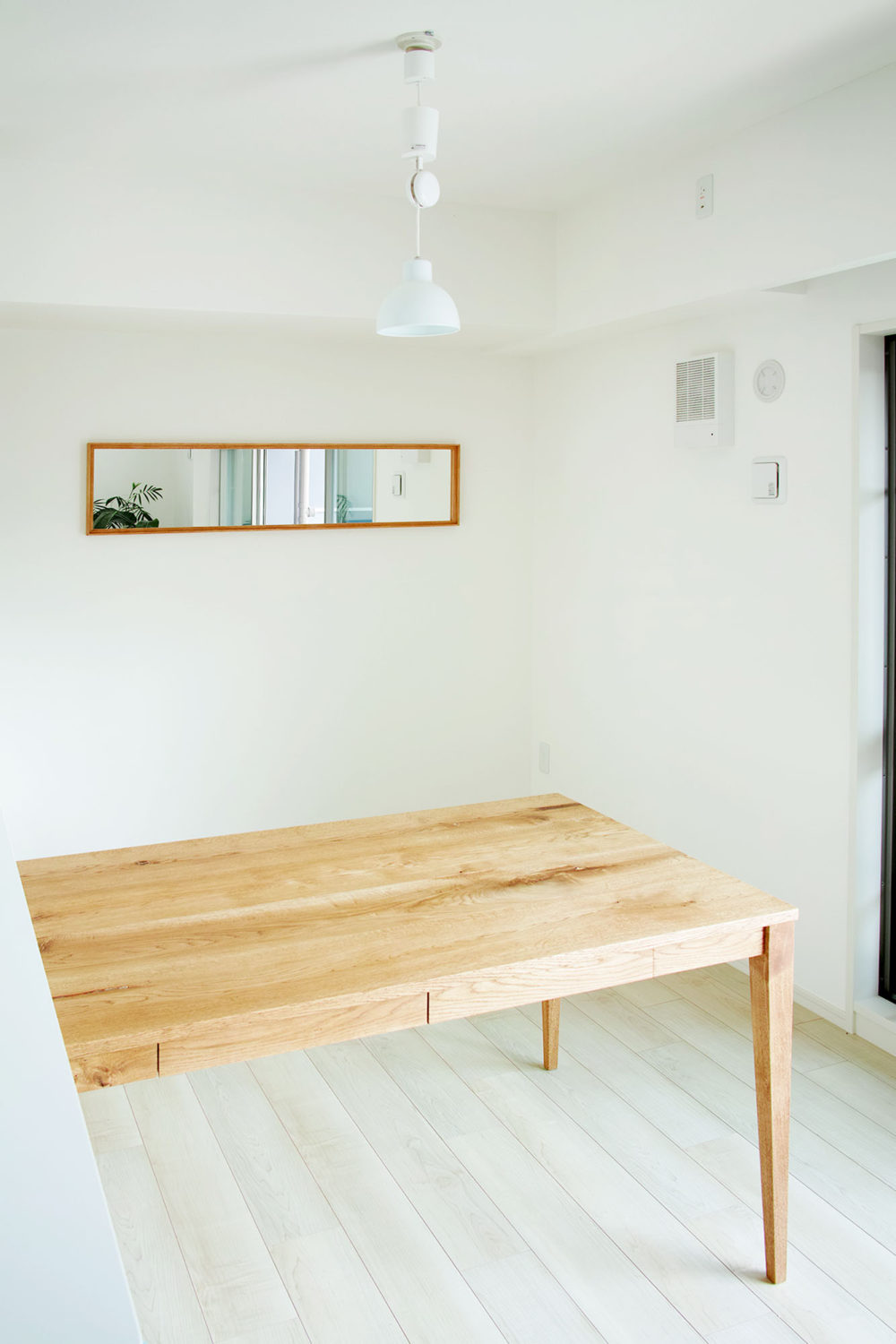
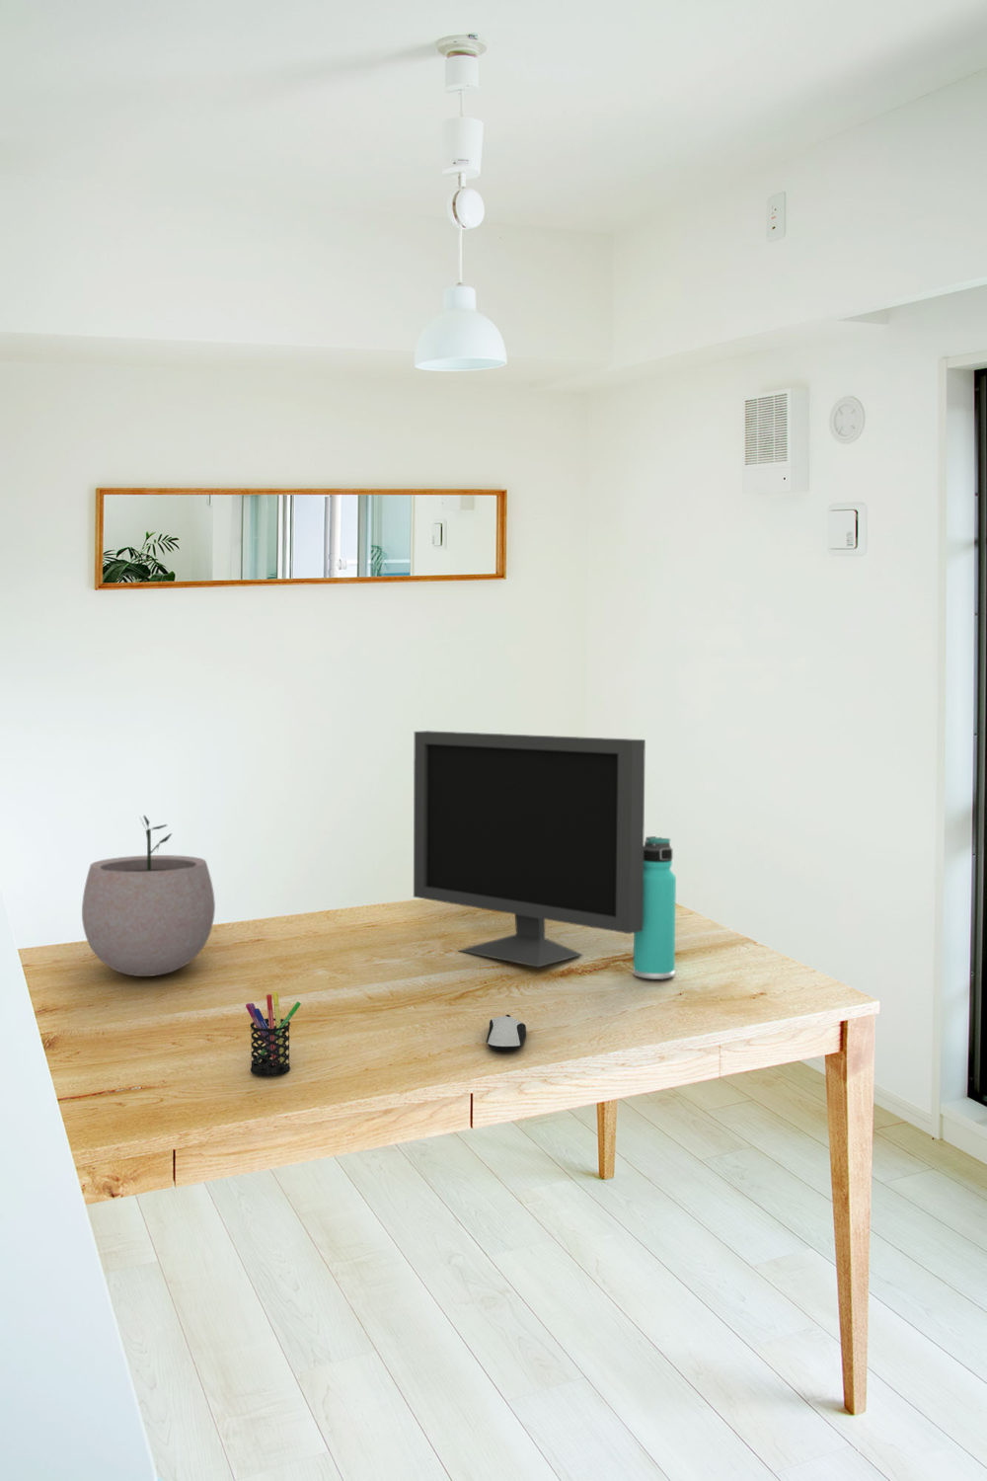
+ thermos bottle [632,835,677,981]
+ monitor [413,729,647,967]
+ pen holder [245,991,302,1078]
+ computer mouse [486,1014,527,1051]
+ plant pot [80,814,216,977]
